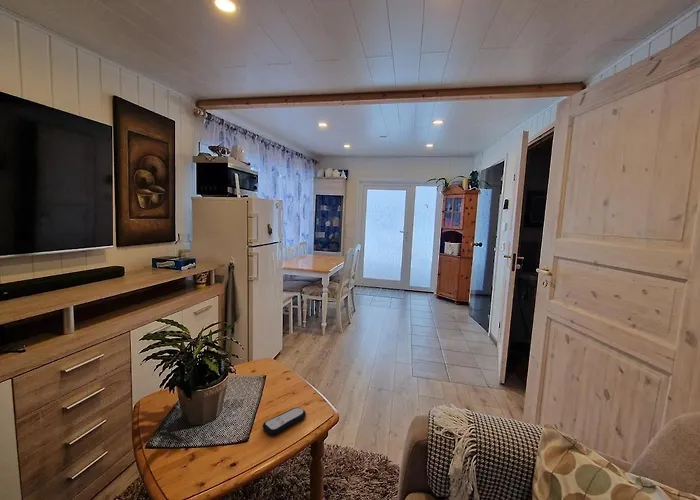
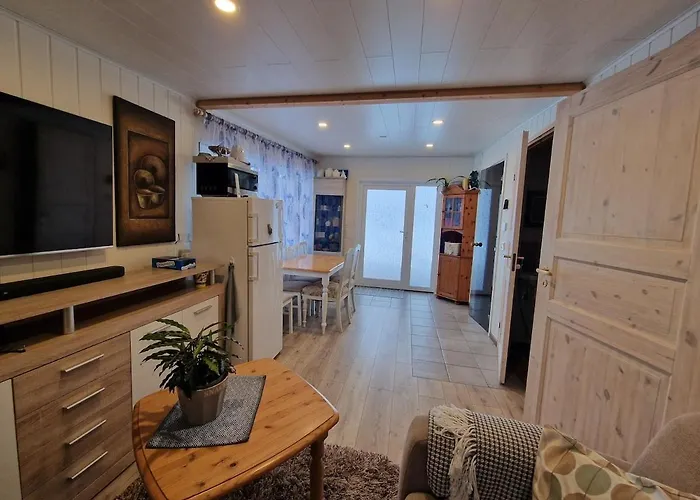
- remote control [262,406,307,436]
